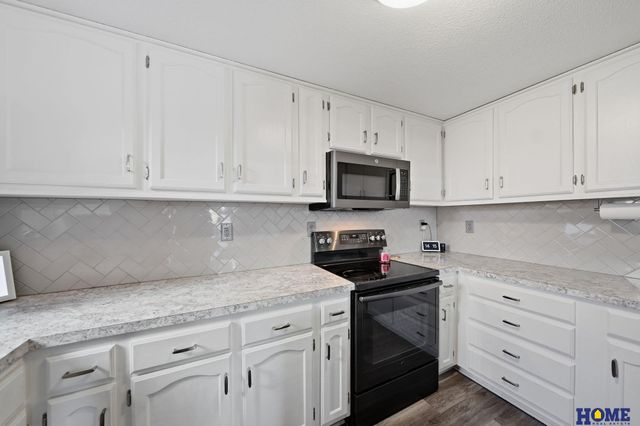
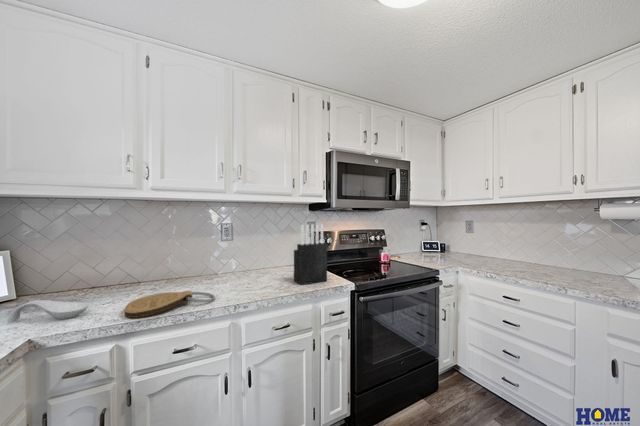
+ key chain [123,290,216,319]
+ knife block [293,223,328,286]
+ spoon rest [7,299,90,324]
